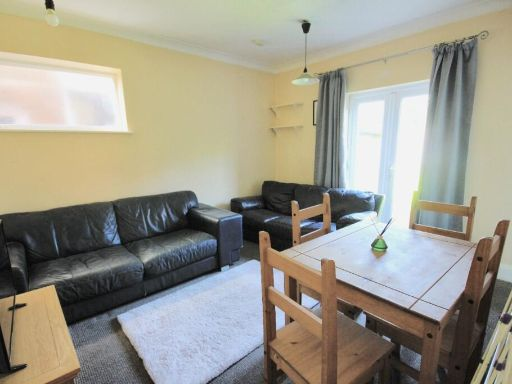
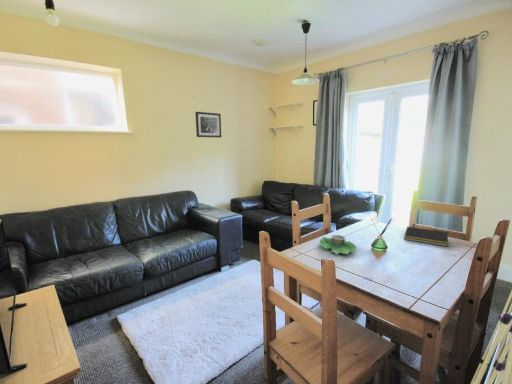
+ wall art [194,111,222,138]
+ notepad [403,226,449,247]
+ succulent planter [319,234,357,255]
